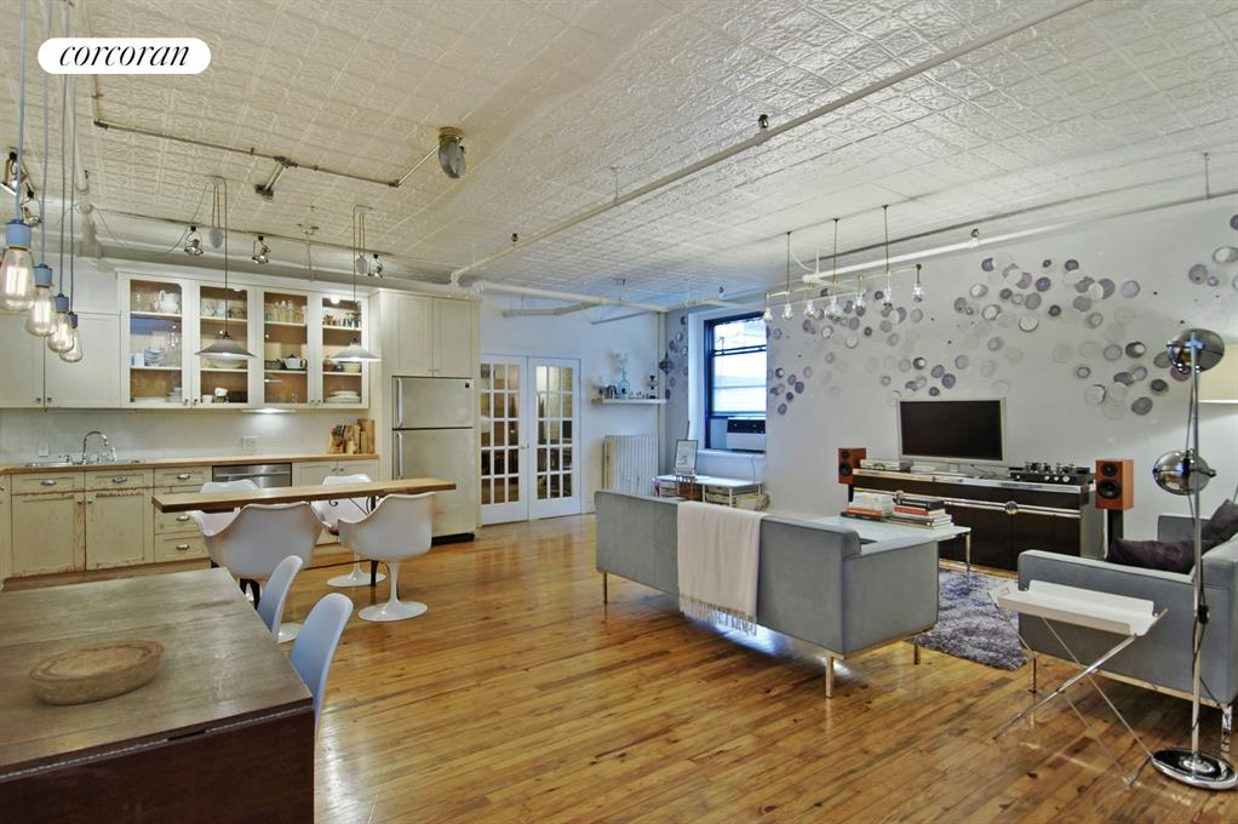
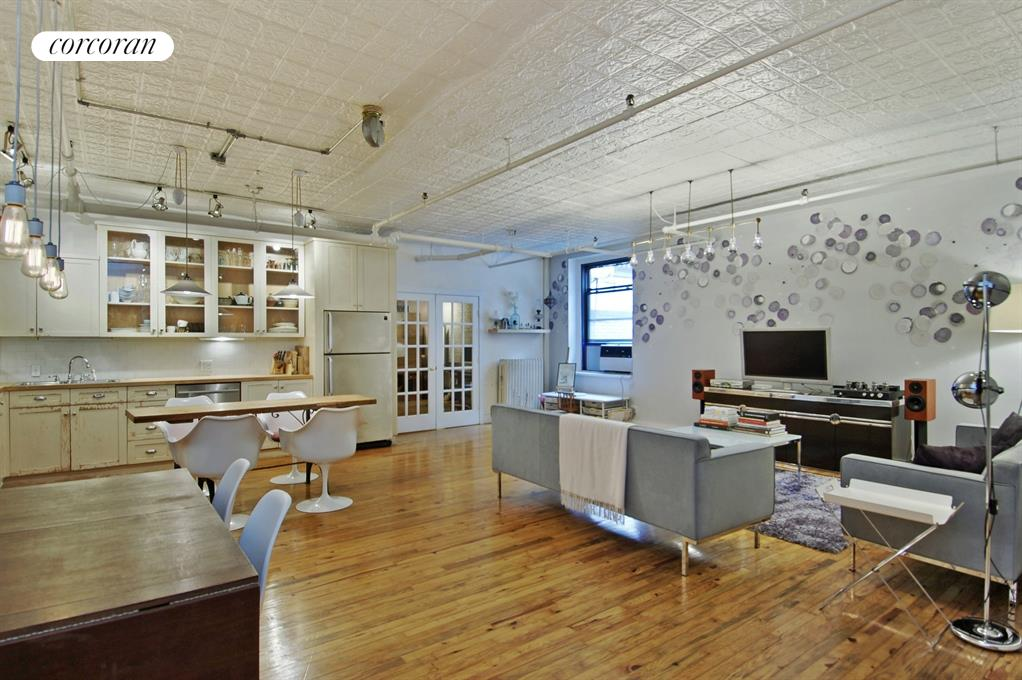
- bowl [28,639,166,706]
